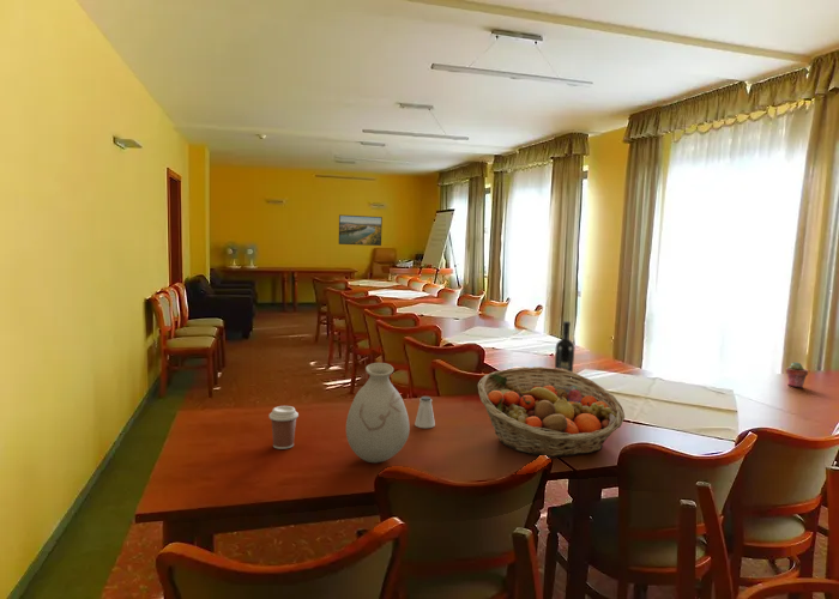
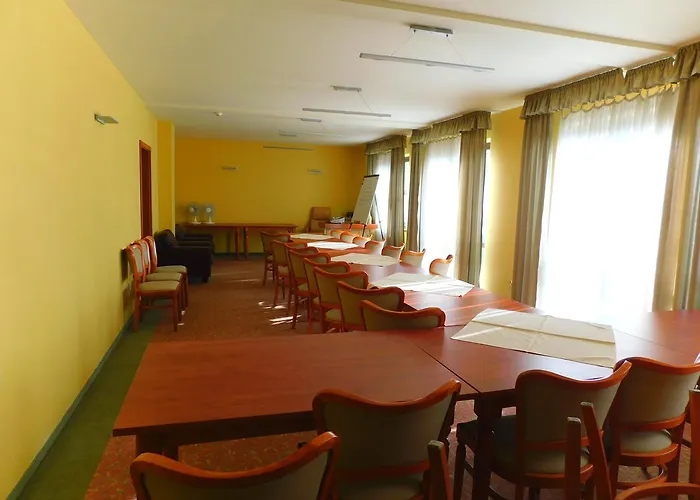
- potted succulent [785,362,809,389]
- vase [345,362,411,464]
- coffee cup [268,405,300,450]
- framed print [338,213,384,247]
- wine bottle [554,320,575,379]
- saltshaker [414,395,436,429]
- fruit basket [477,365,626,459]
